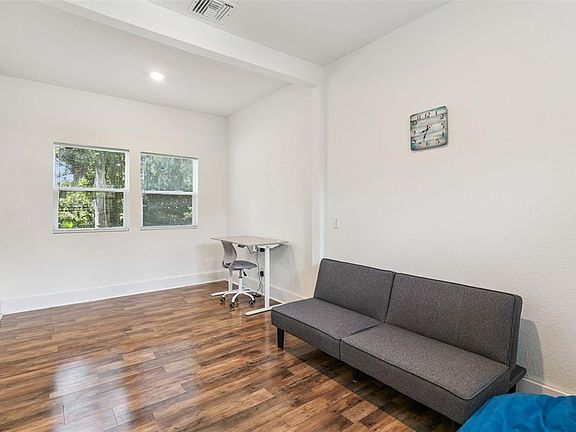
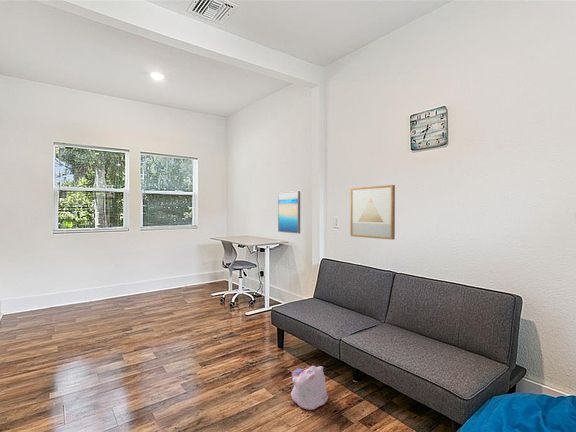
+ plush toy [290,365,329,411]
+ wall art [350,184,396,241]
+ wall art [277,190,301,235]
